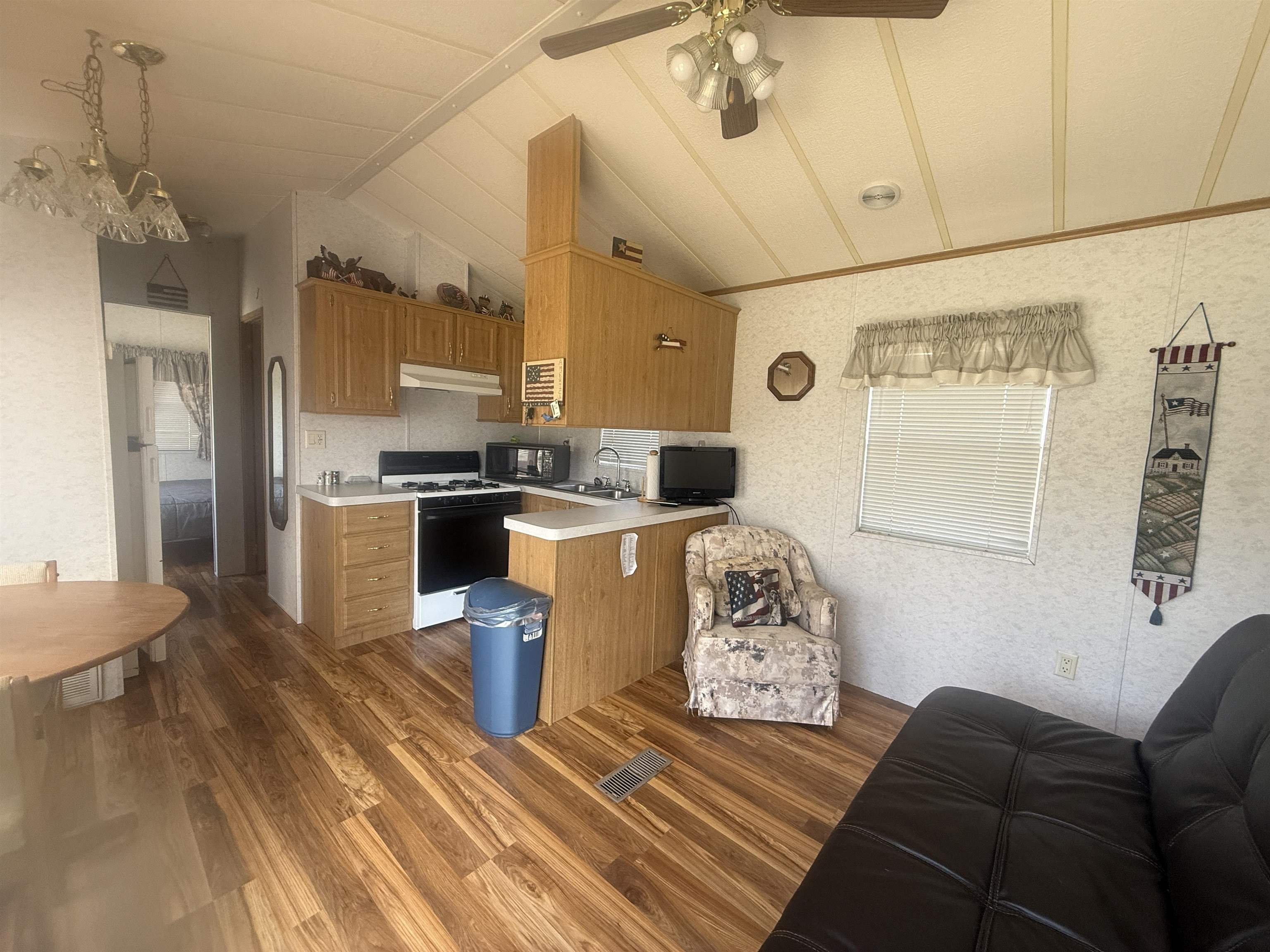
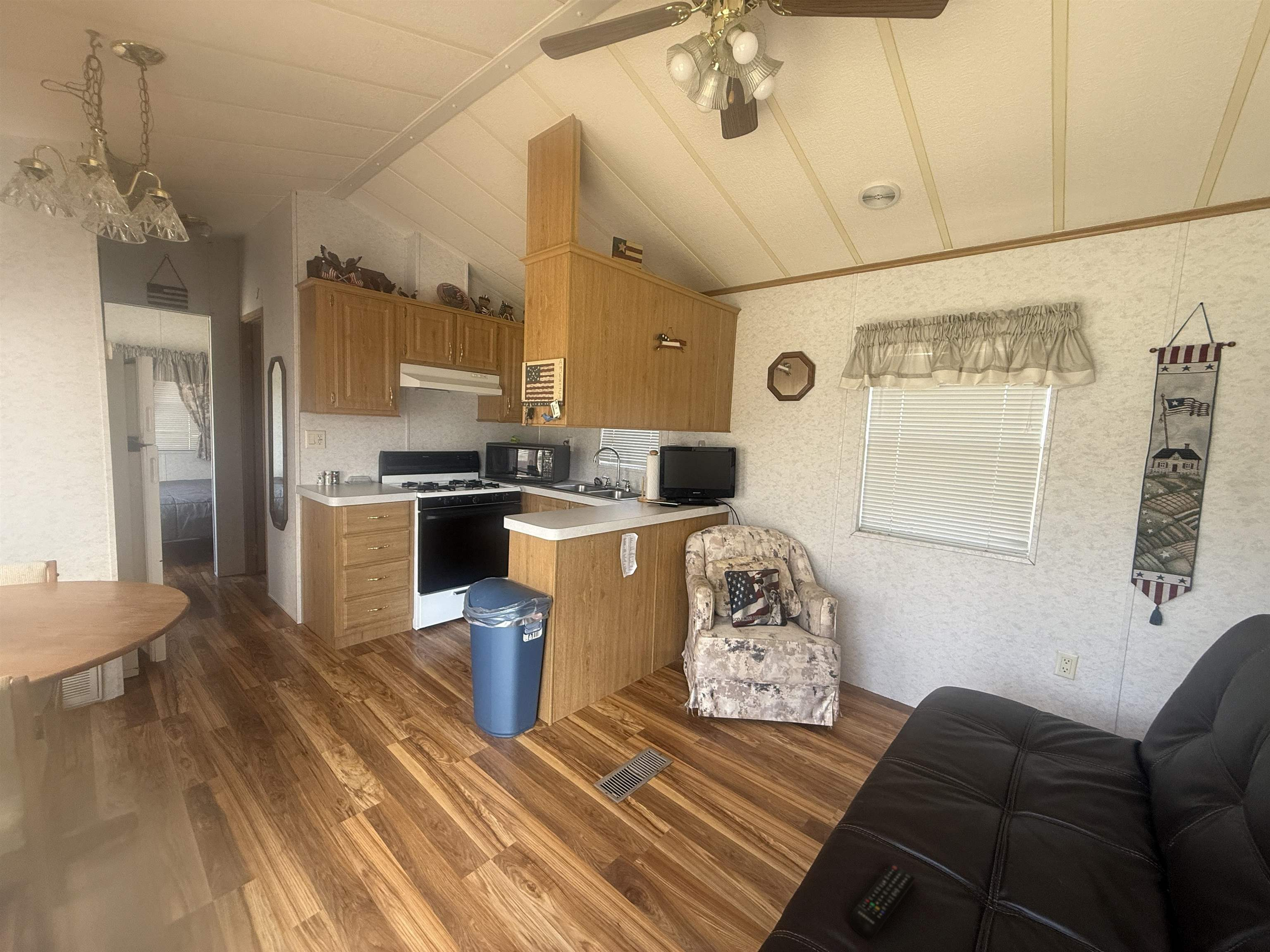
+ remote control [849,862,917,941]
